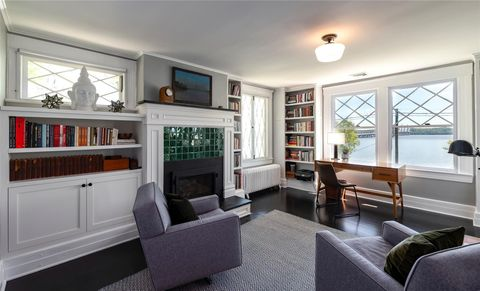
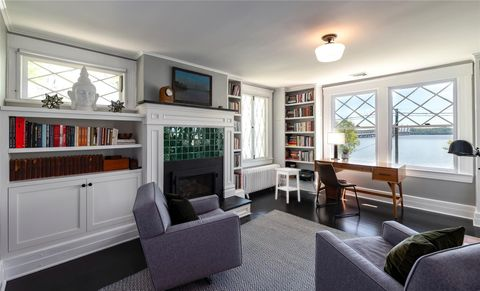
+ side table [274,167,302,204]
